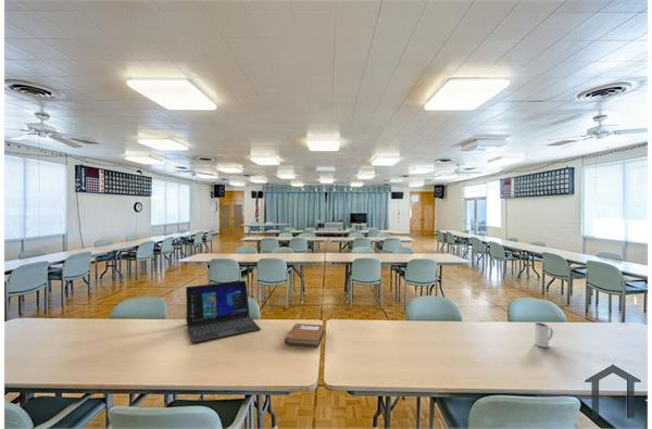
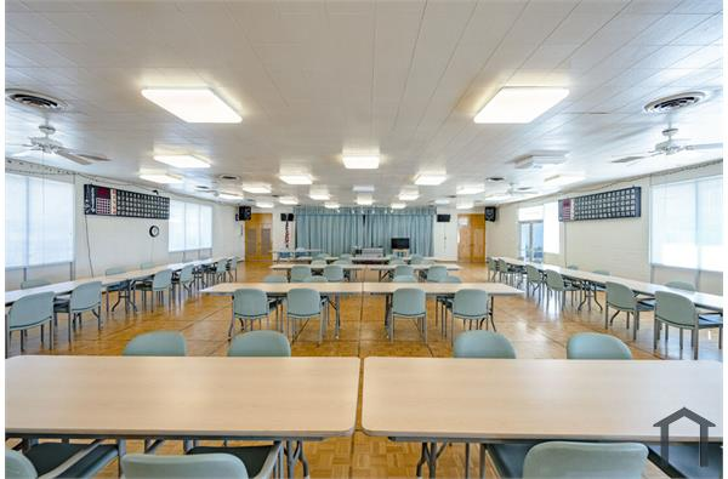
- notebook [284,323,326,348]
- laptop [185,279,262,344]
- mug [534,321,554,349]
